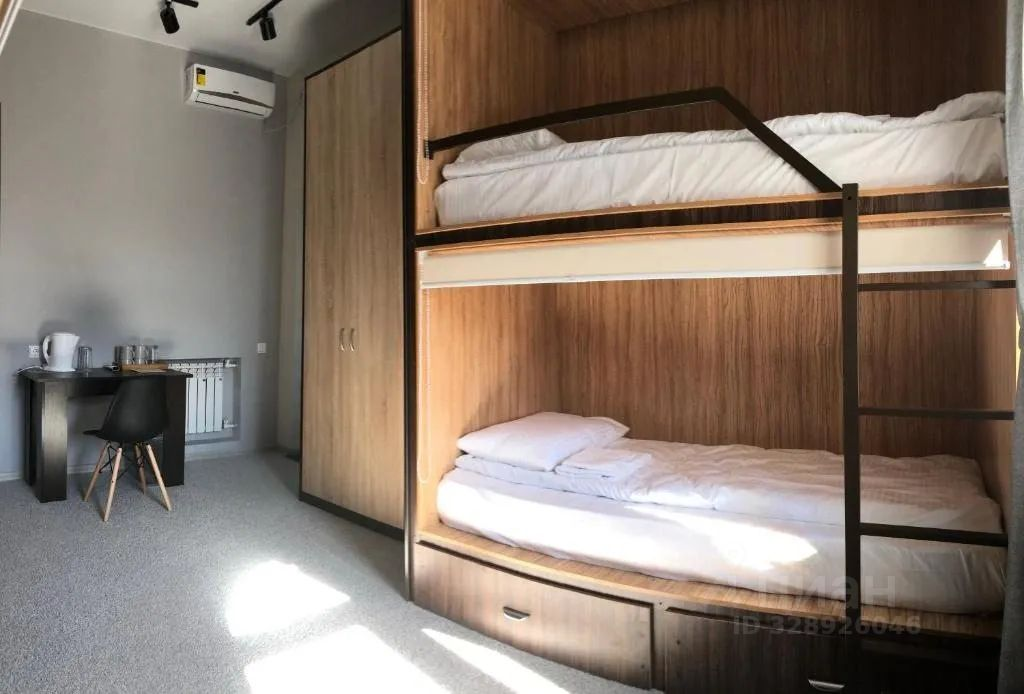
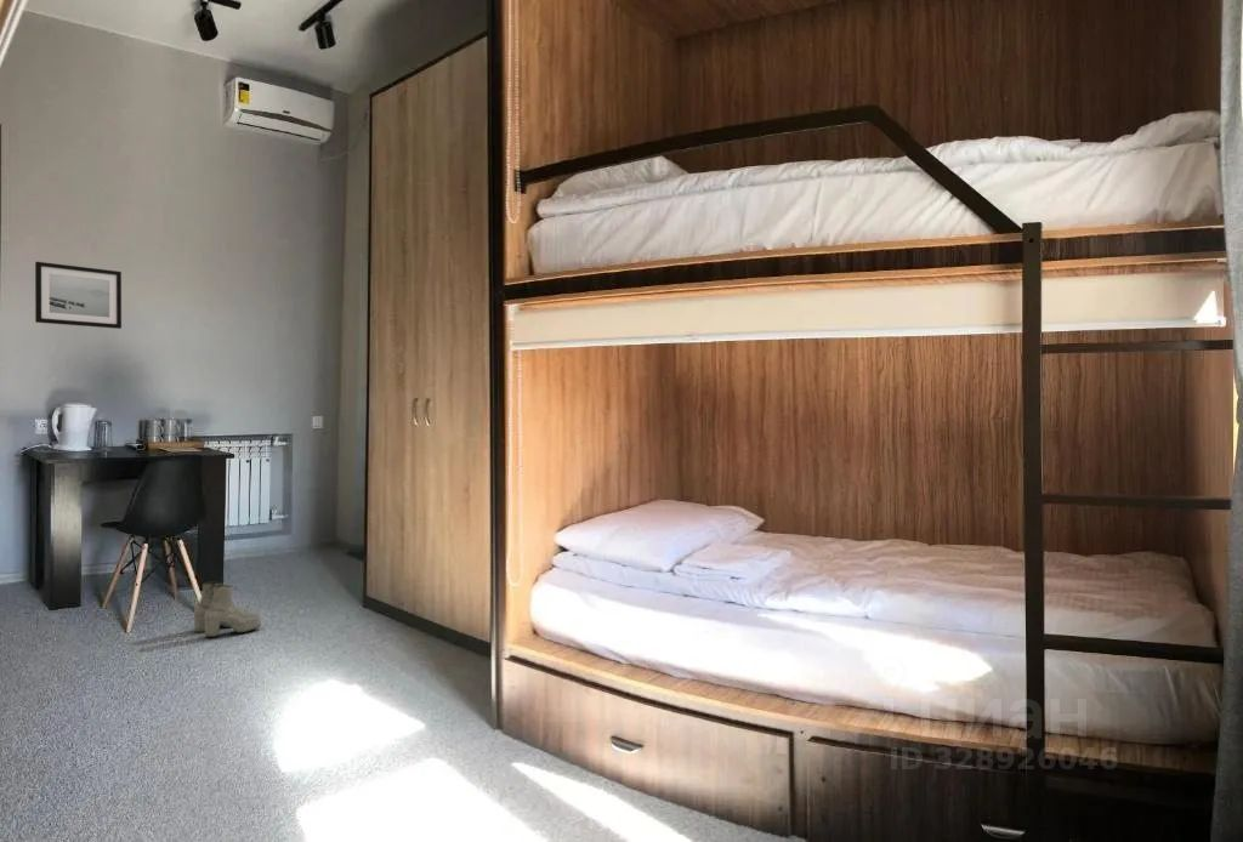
+ boots [193,580,262,638]
+ wall art [34,261,123,330]
